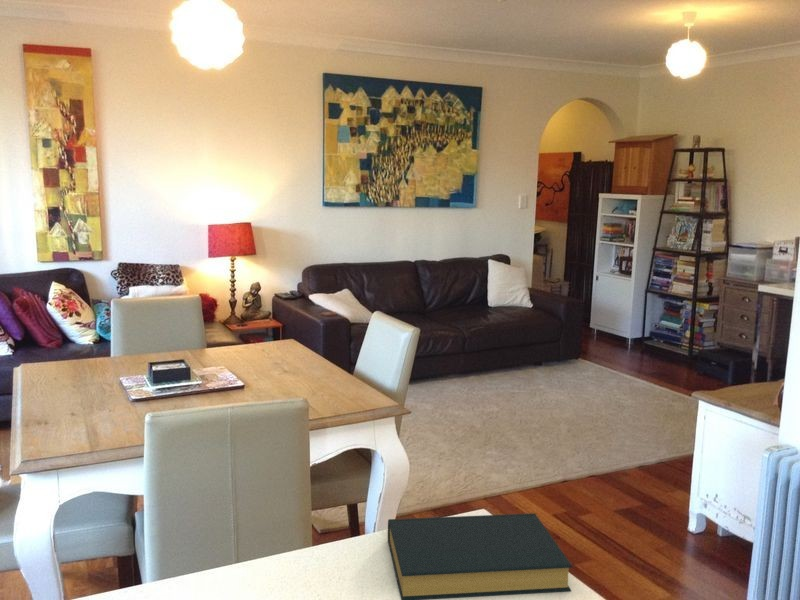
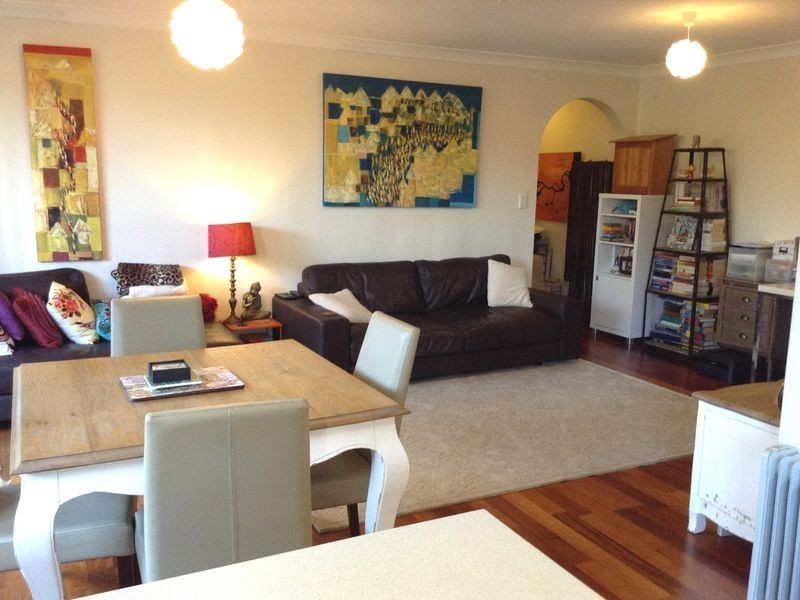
- hardback book [387,512,574,600]
